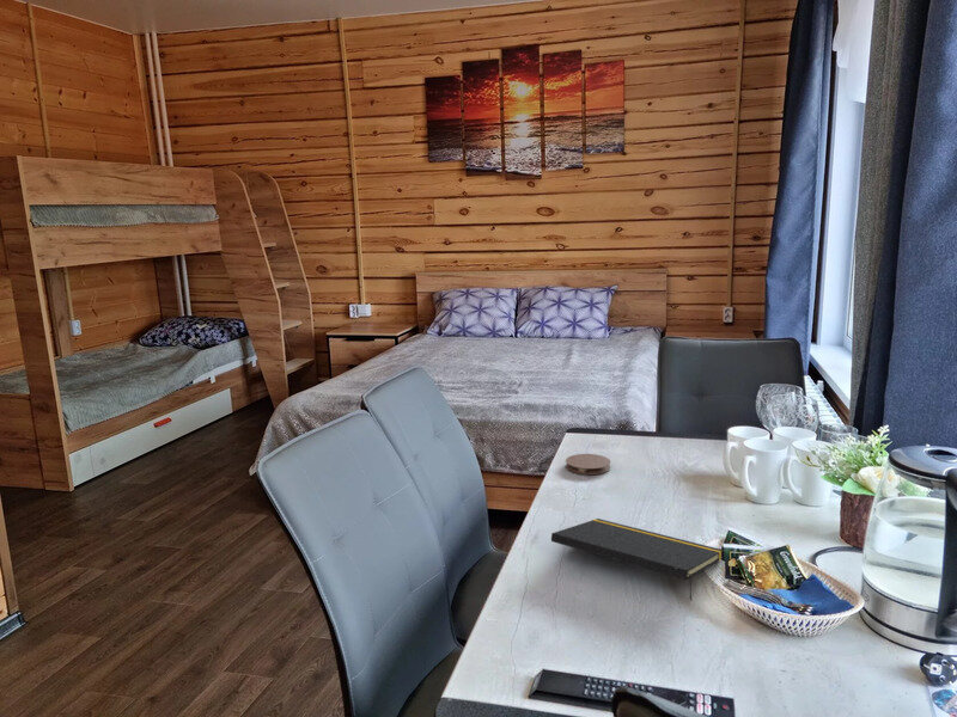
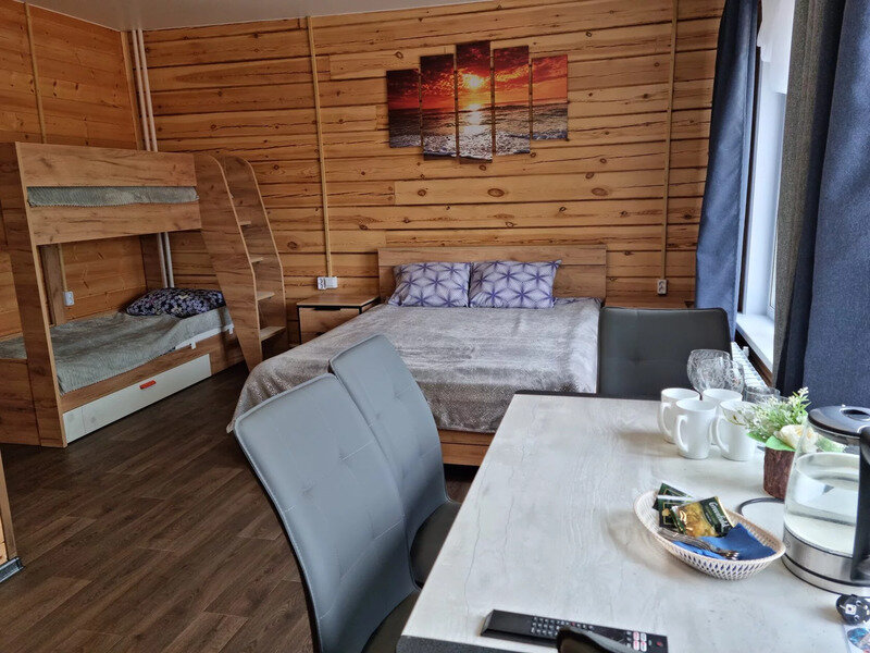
- notepad [550,517,725,601]
- coaster [565,453,611,476]
